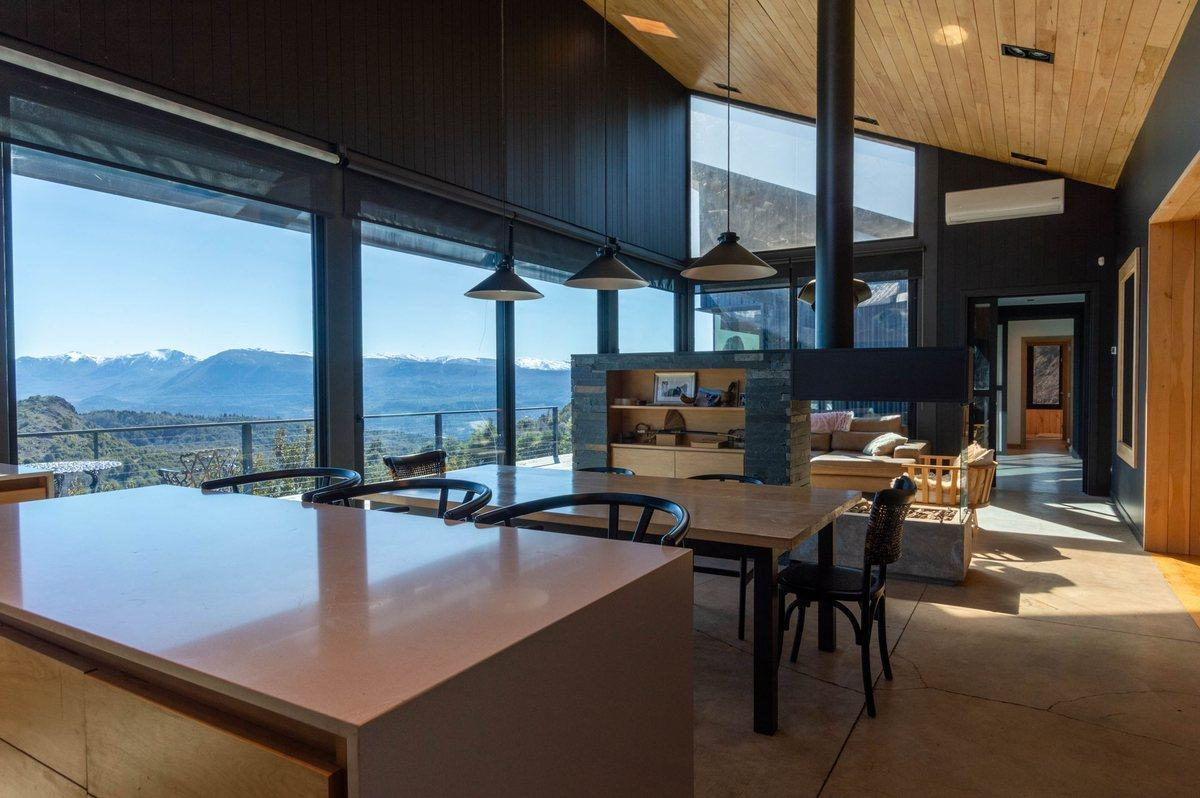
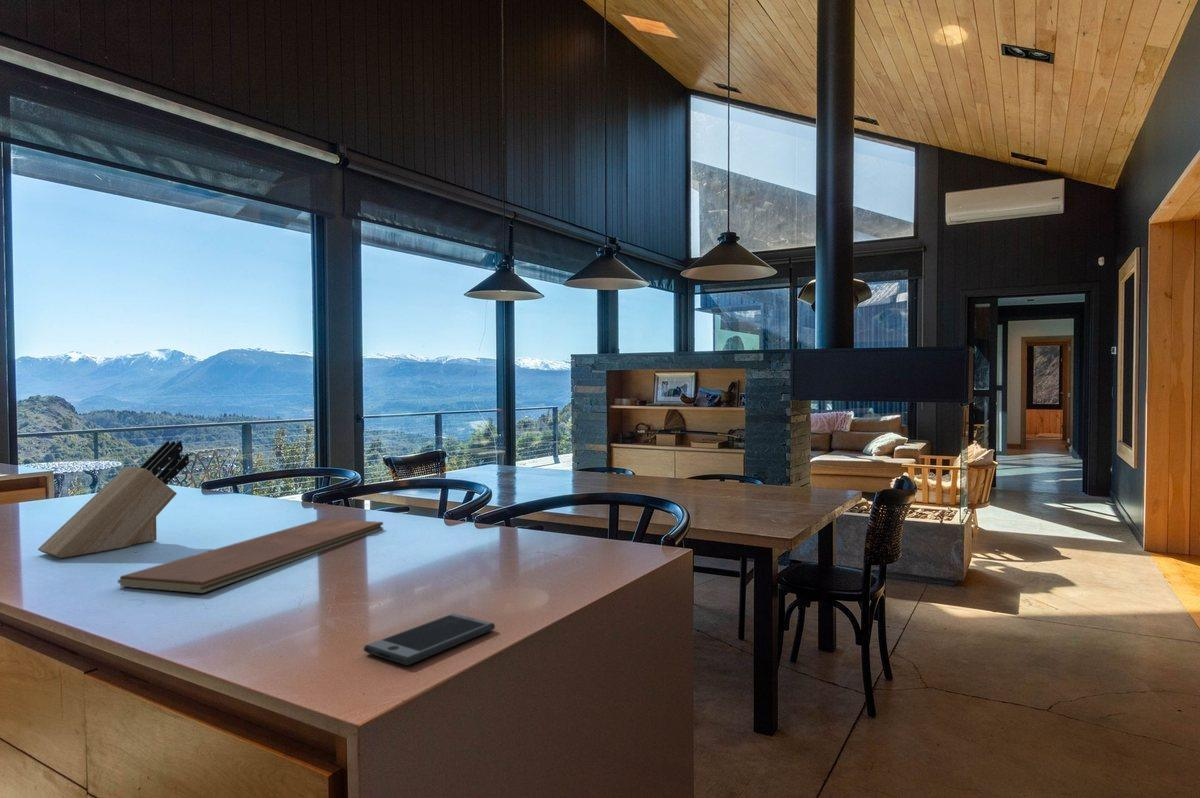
+ knife block [37,440,190,559]
+ smartphone [363,612,496,666]
+ chopping board [117,518,384,594]
